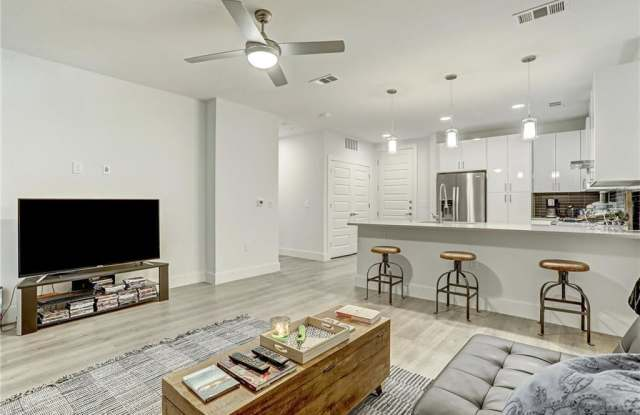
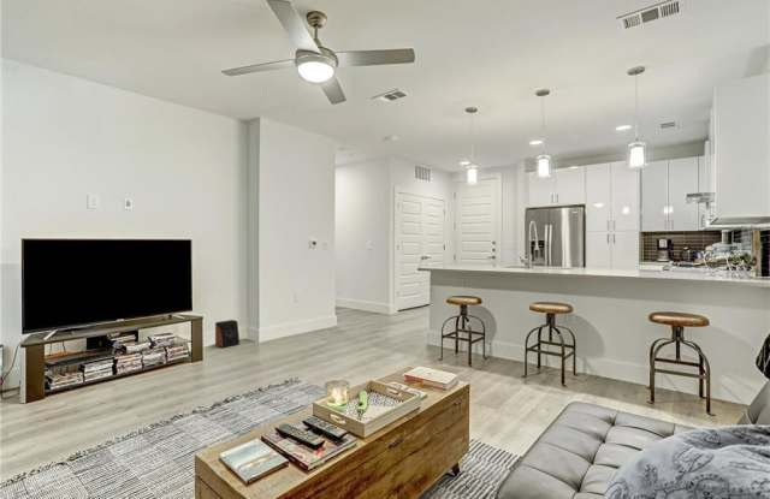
+ speaker [214,319,241,349]
